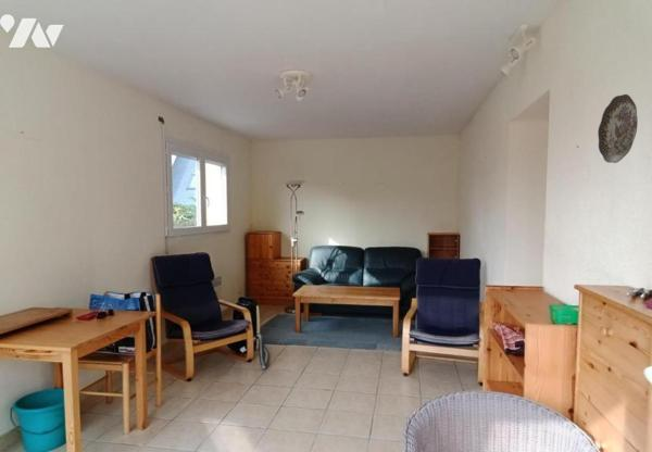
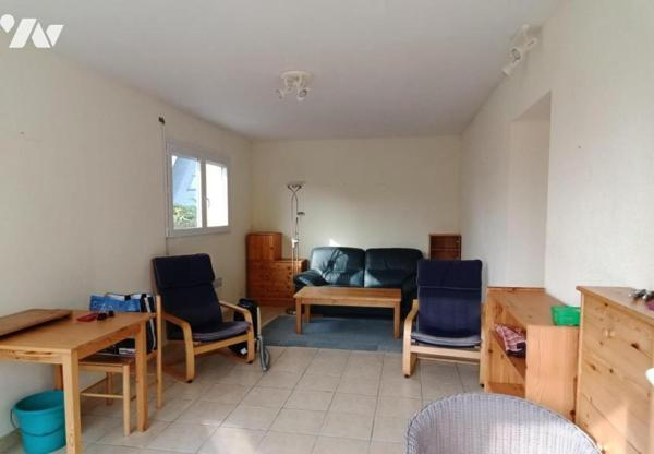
- decorative plate [597,93,639,164]
